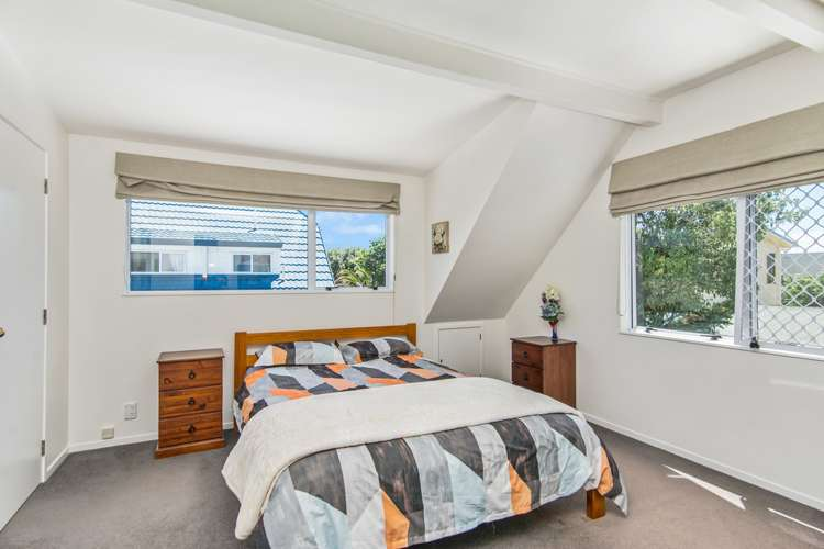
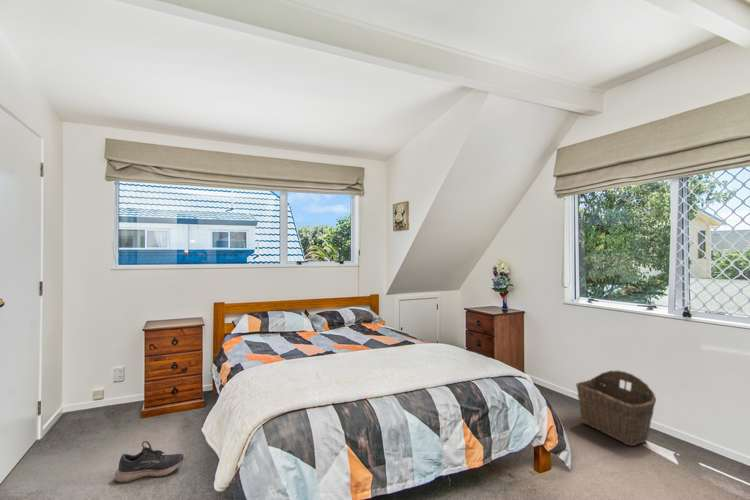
+ shoe [114,440,185,484]
+ wicker basket [575,370,657,447]
